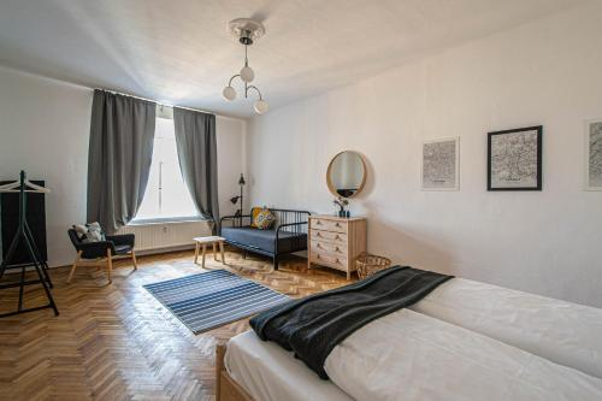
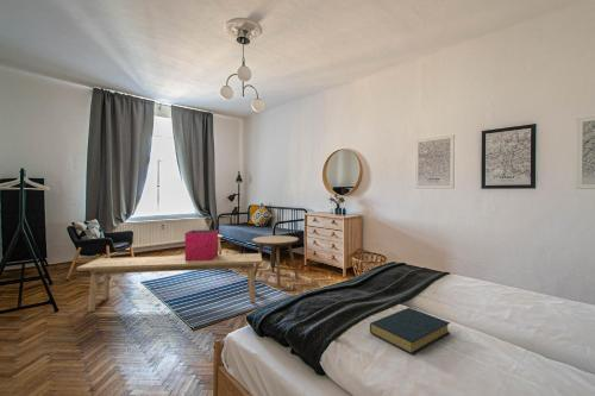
+ bench [75,252,263,313]
+ storage bin [183,228,219,260]
+ side table [251,234,300,287]
+ hardback book [369,307,451,356]
